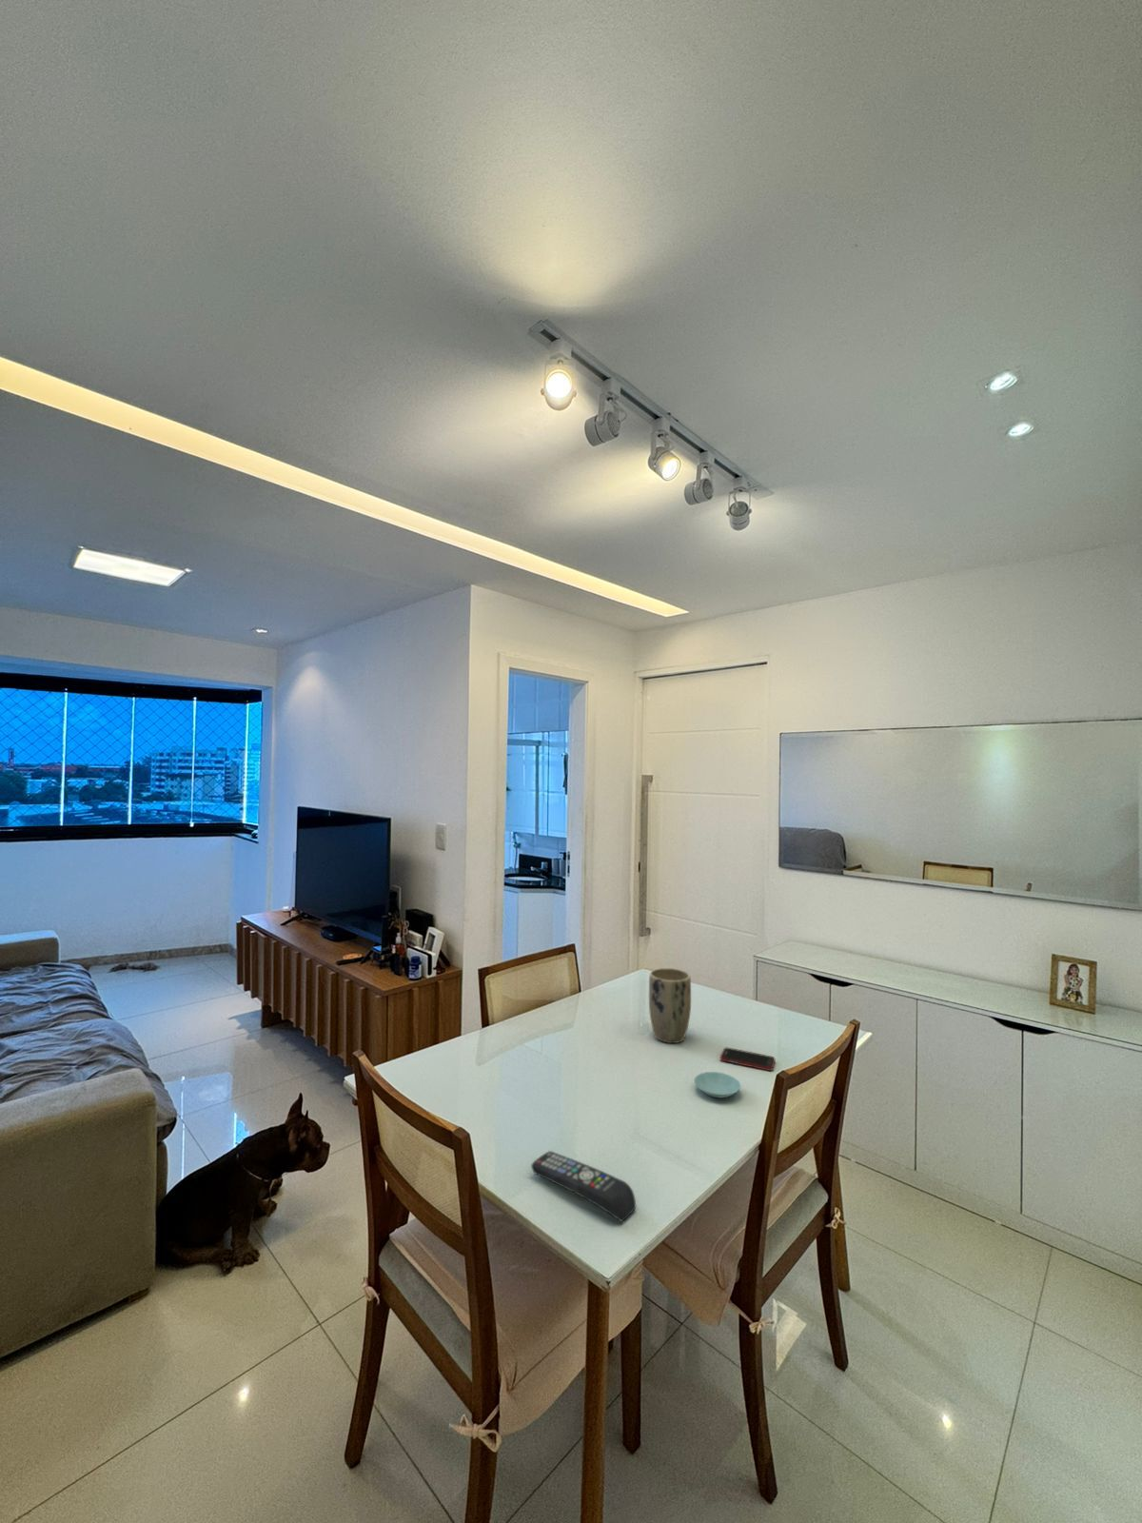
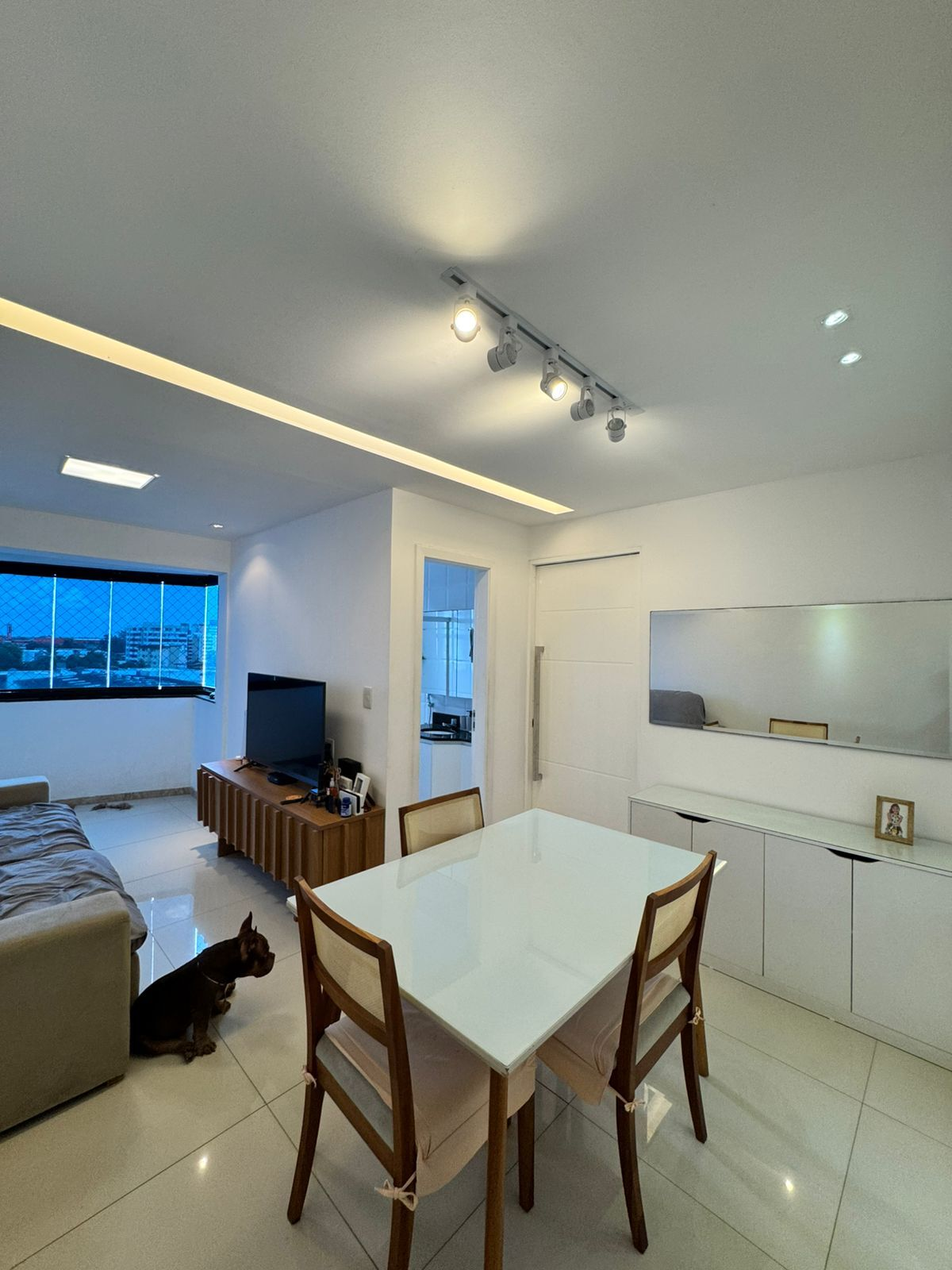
- plant pot [648,967,692,1045]
- remote control [530,1150,637,1223]
- cell phone [720,1046,776,1072]
- saucer [693,1071,741,1098]
